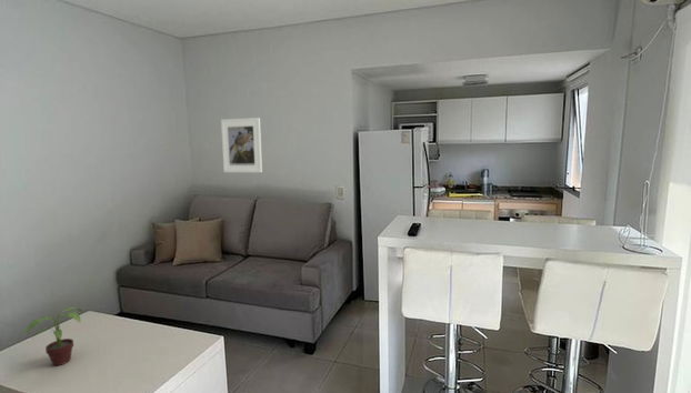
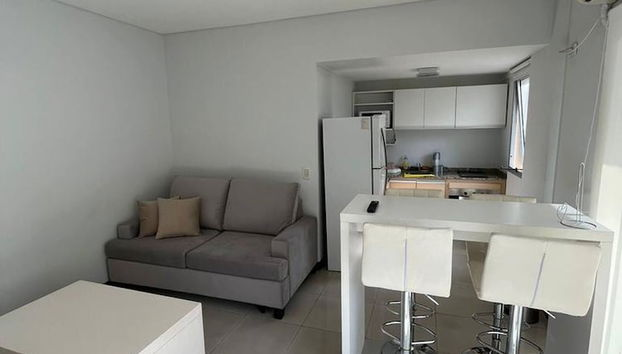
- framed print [220,117,263,173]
- potted plant [23,306,84,366]
